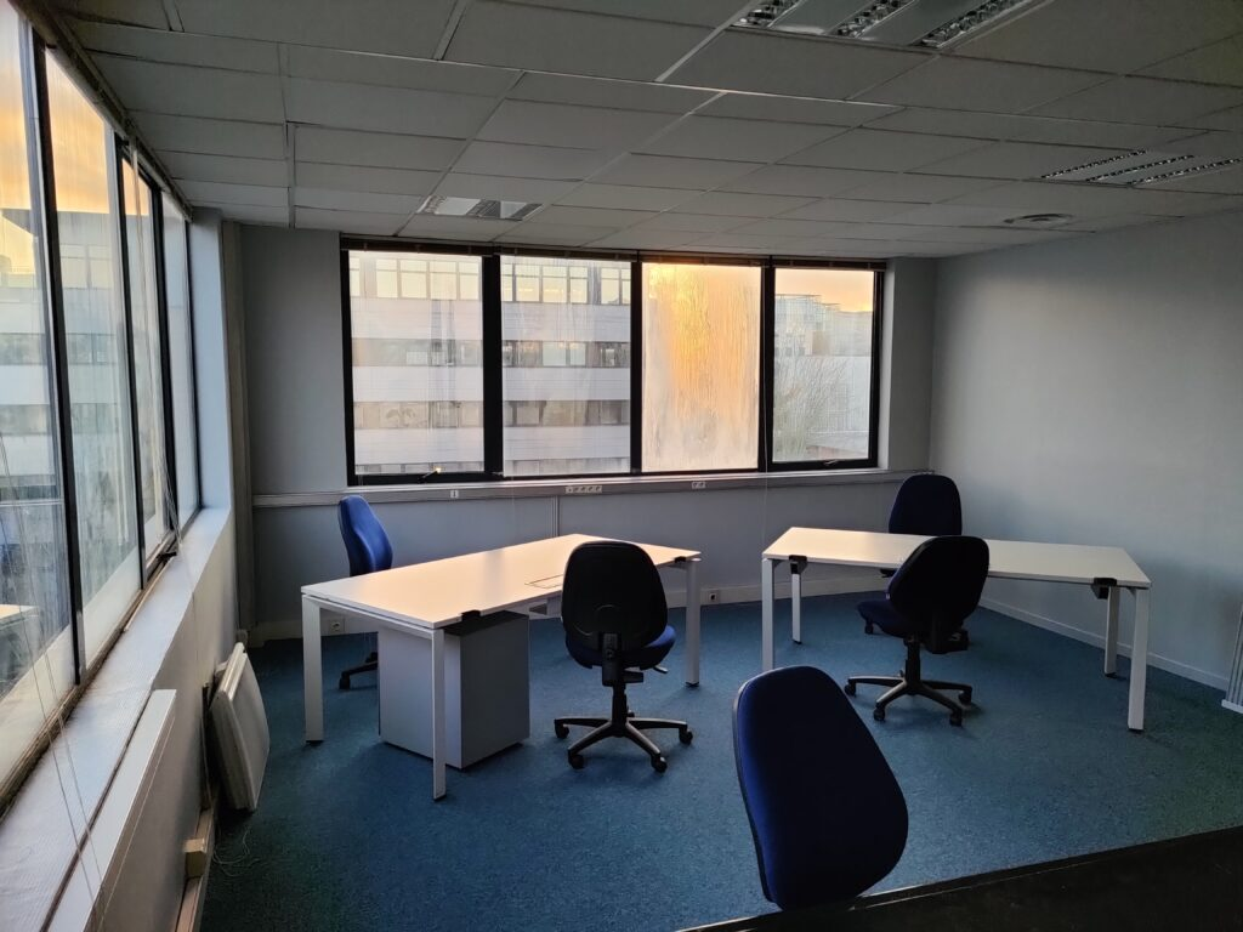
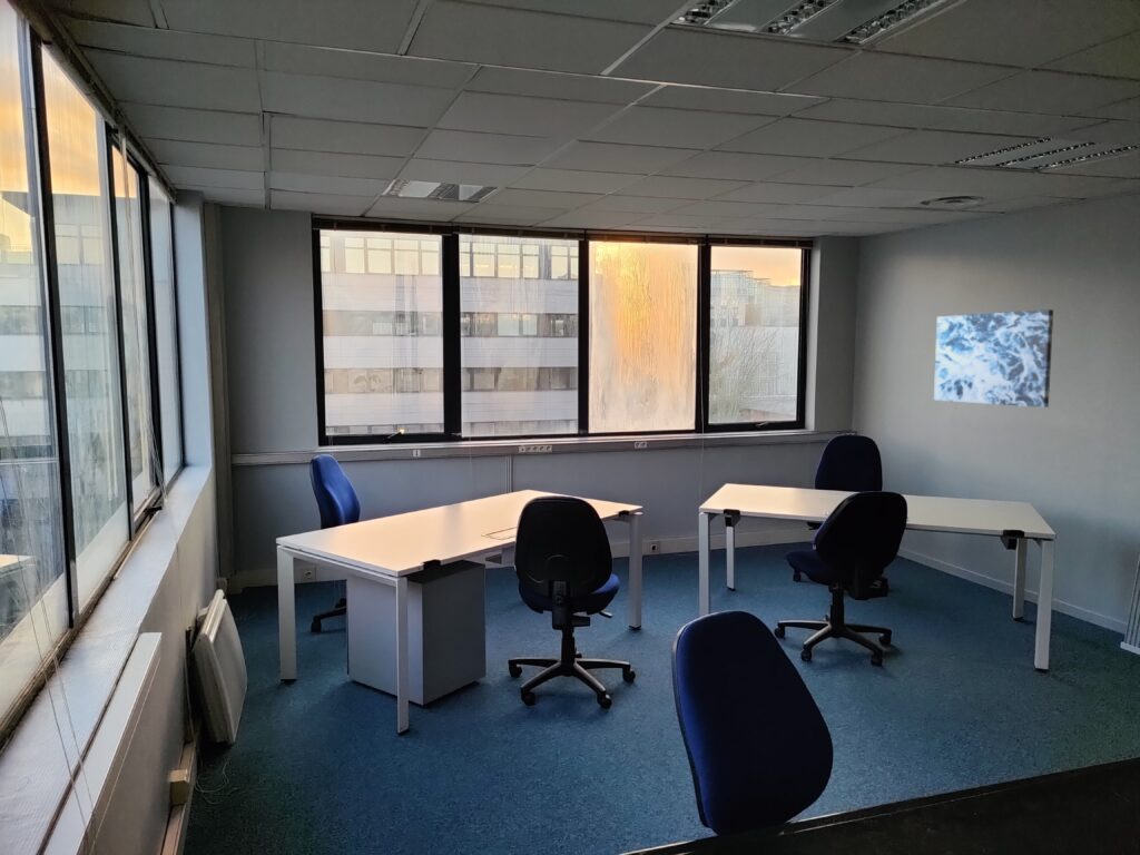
+ wall art [933,308,1054,409]
